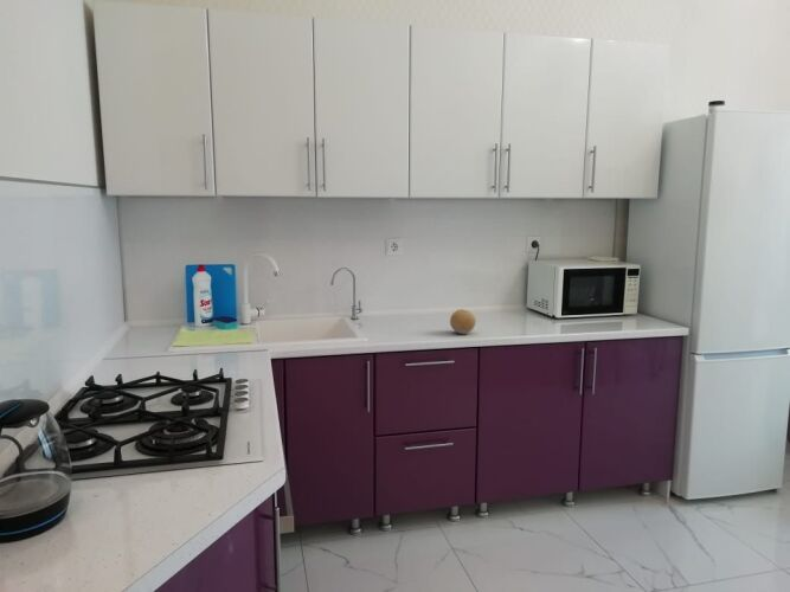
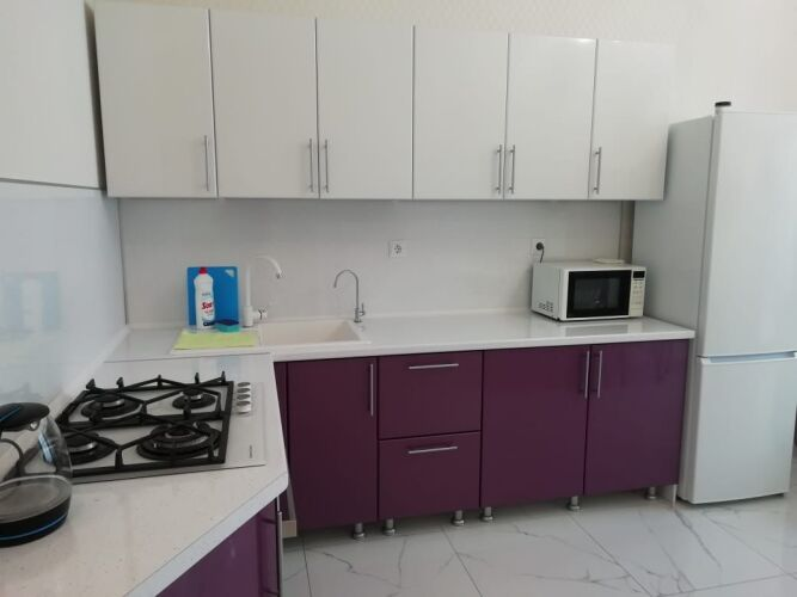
- fruit [449,308,477,335]
